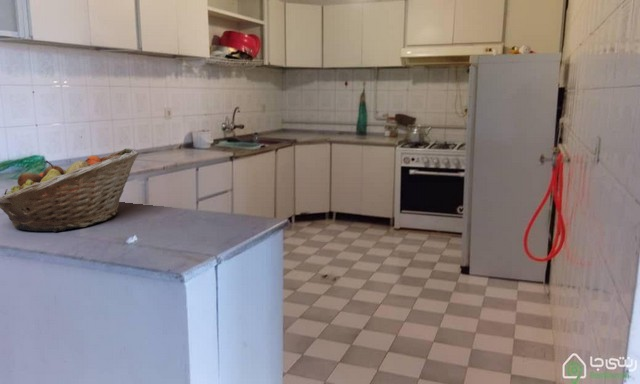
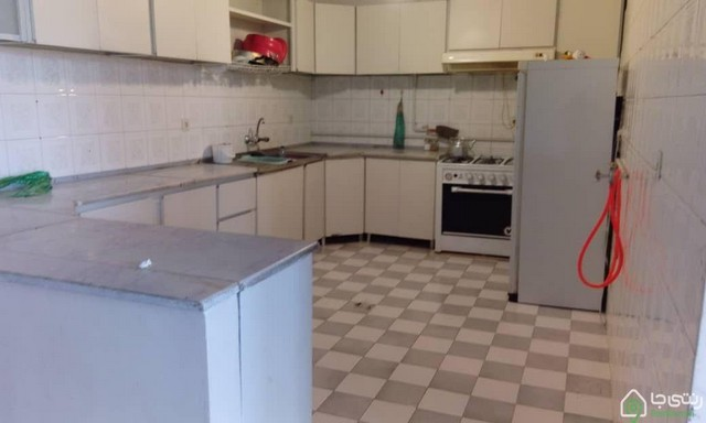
- fruit basket [0,147,140,233]
